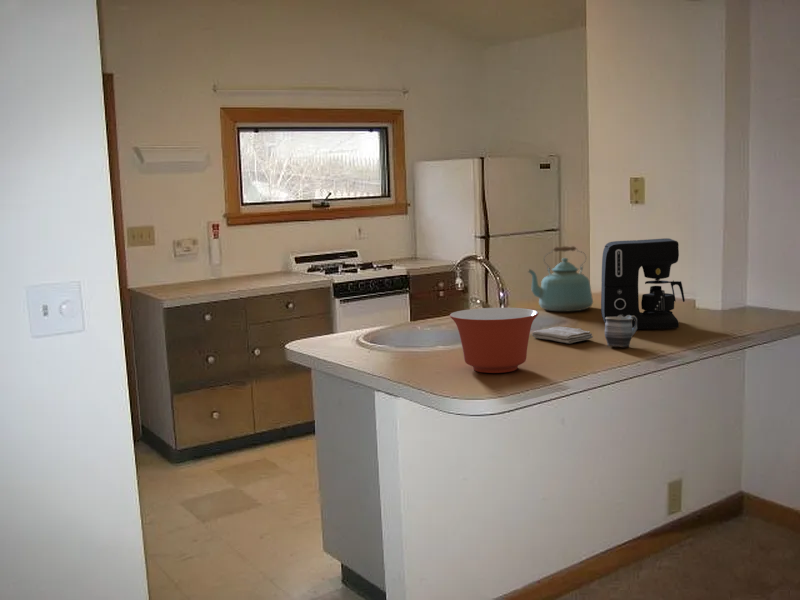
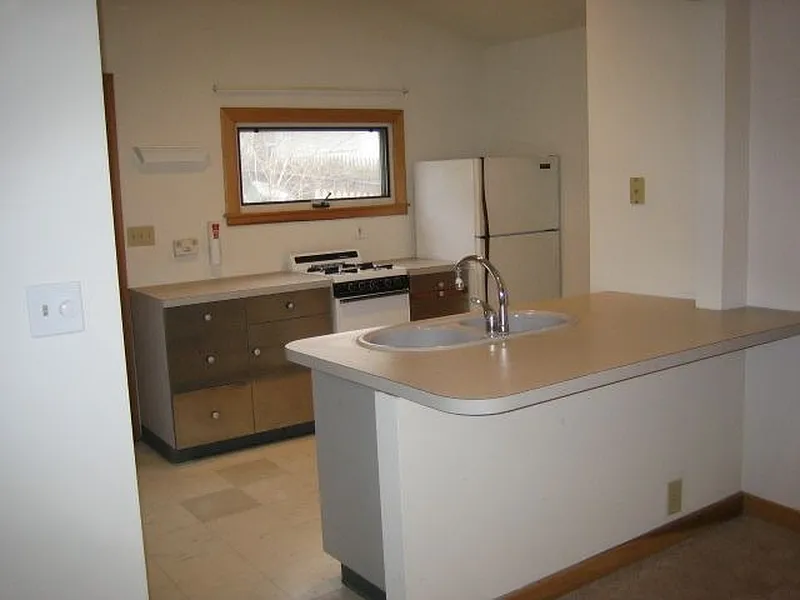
- coffee maker [600,237,686,330]
- mixing bowl [449,307,539,374]
- washcloth [531,326,594,344]
- mug [604,315,638,348]
- kettle [527,245,594,312]
